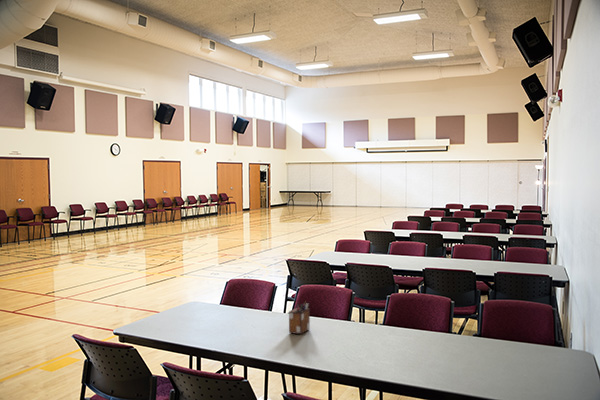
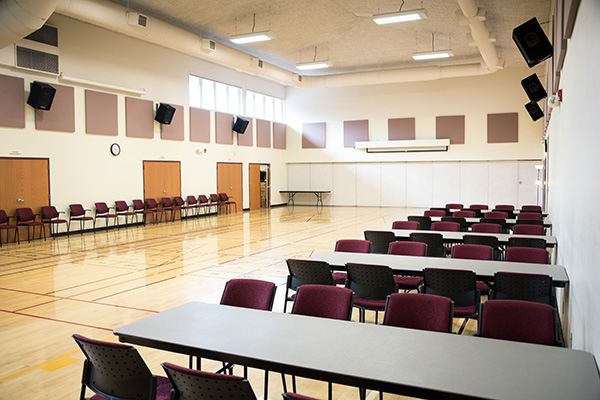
- desk organizer [288,300,311,335]
